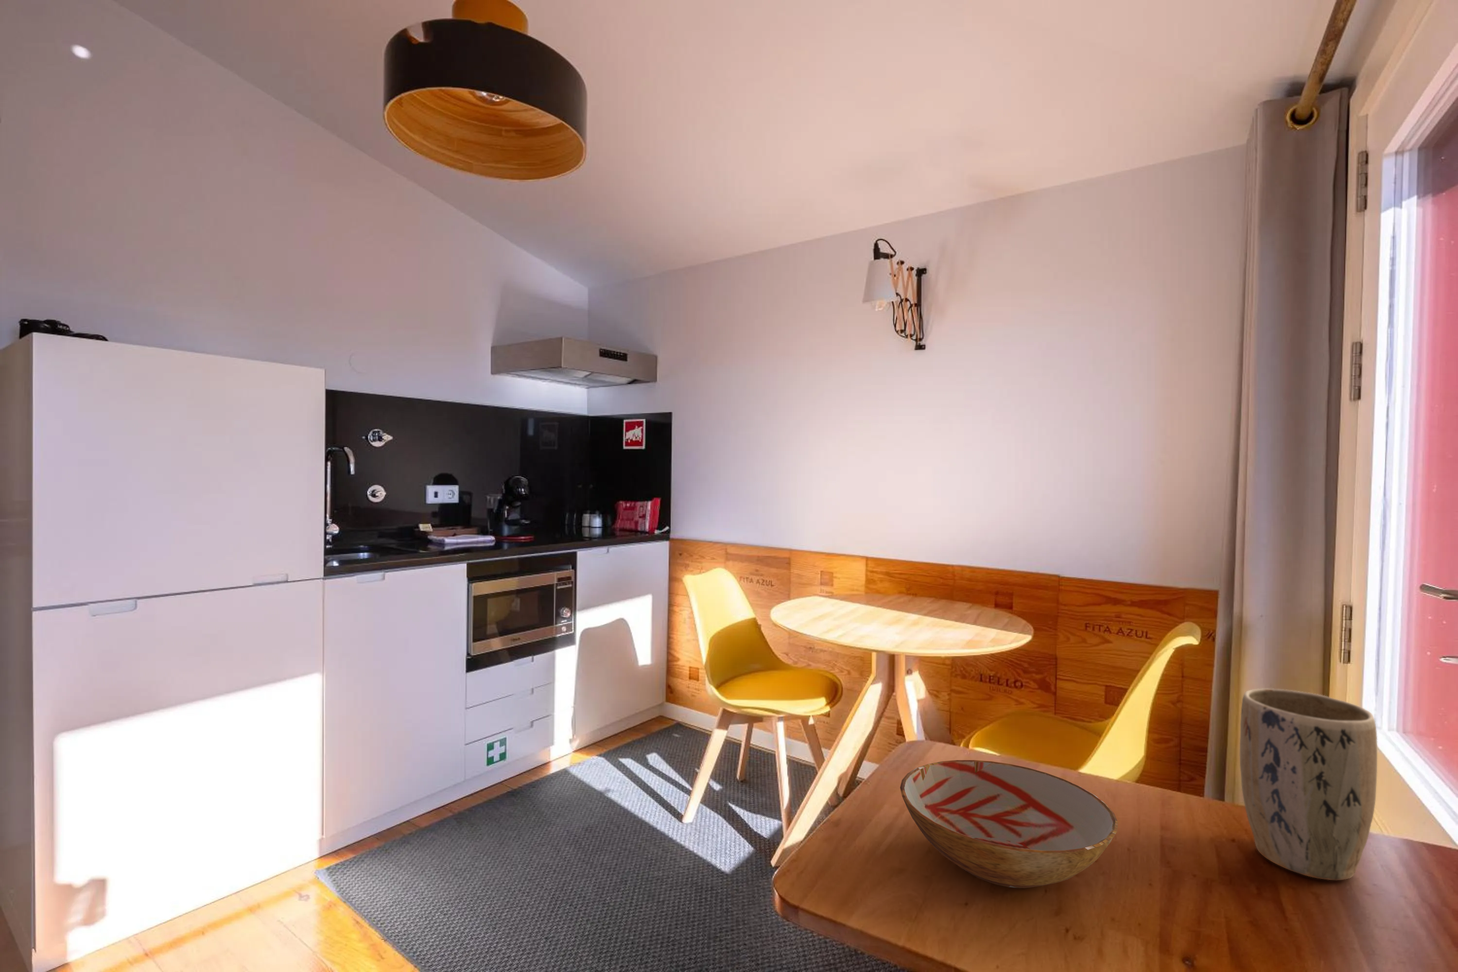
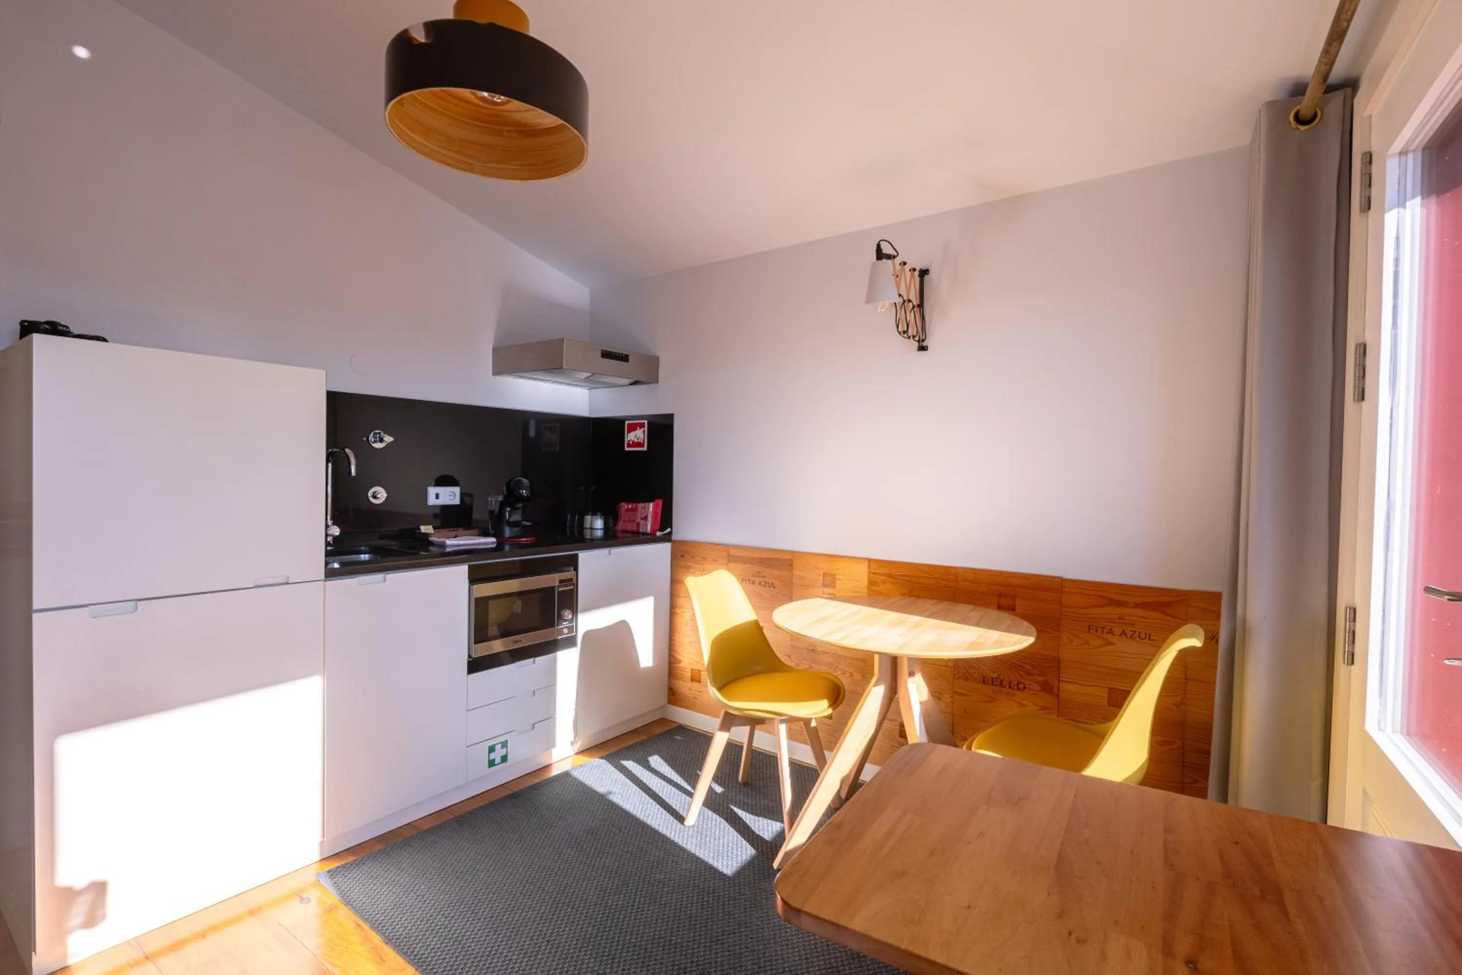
- plant pot [1239,688,1378,881]
- bowl [899,759,1118,888]
